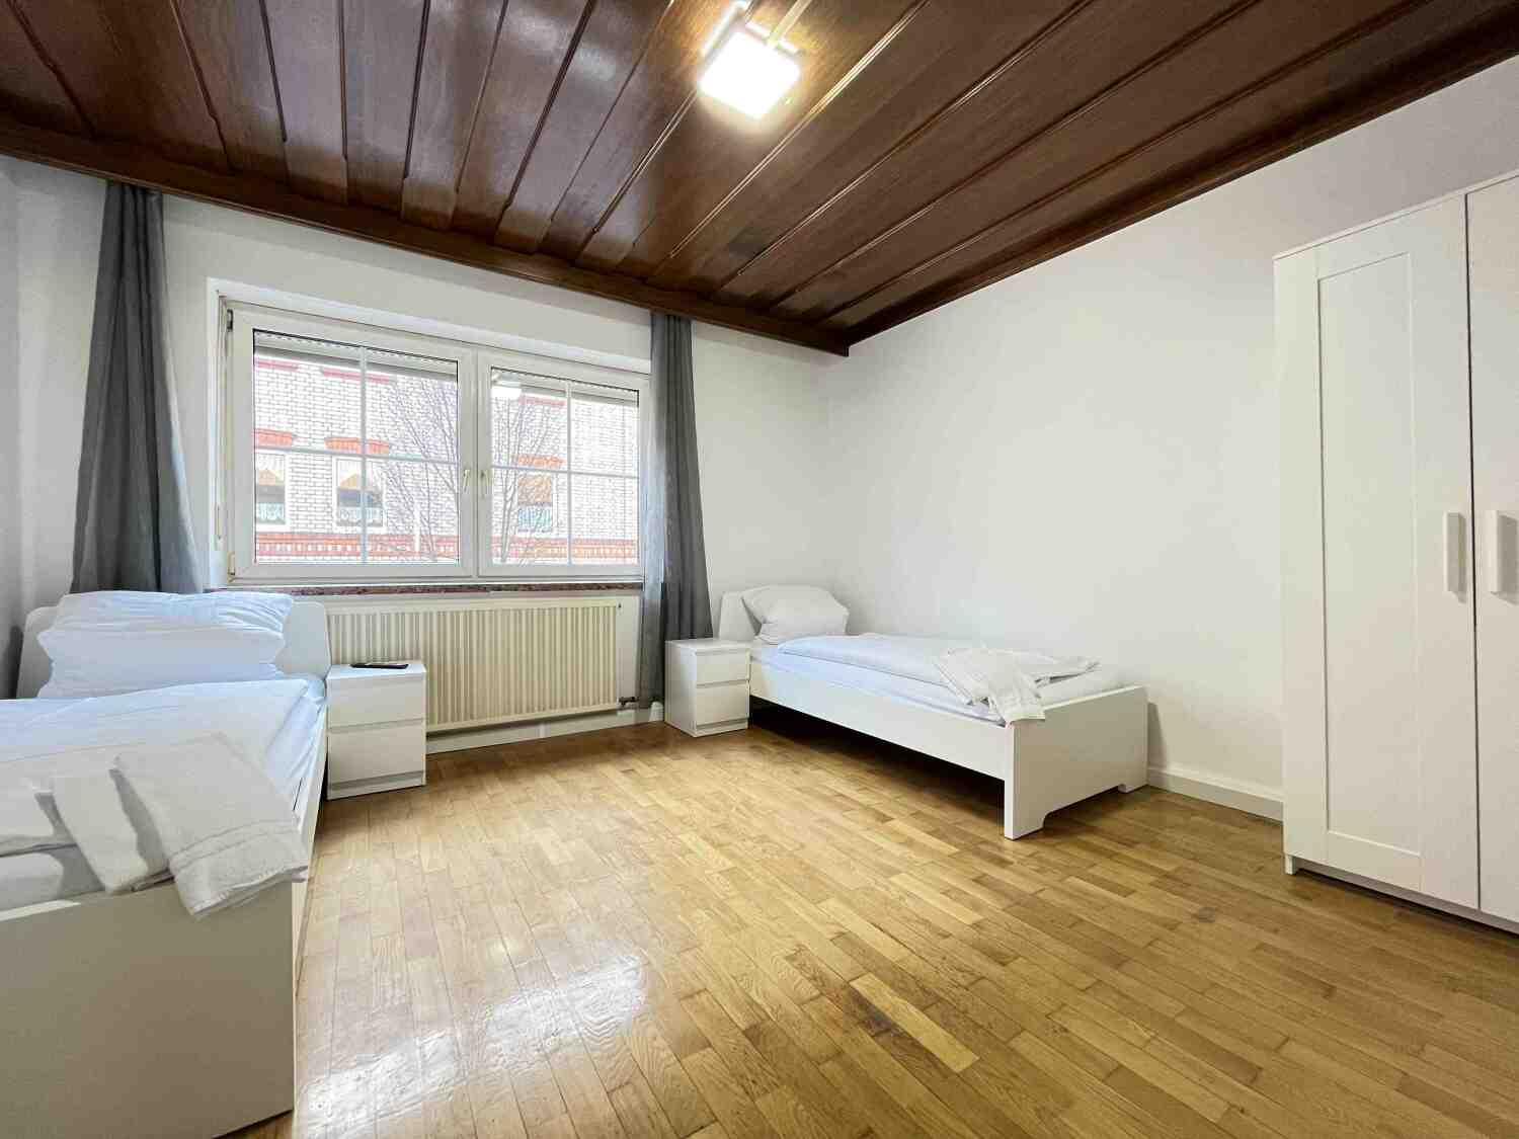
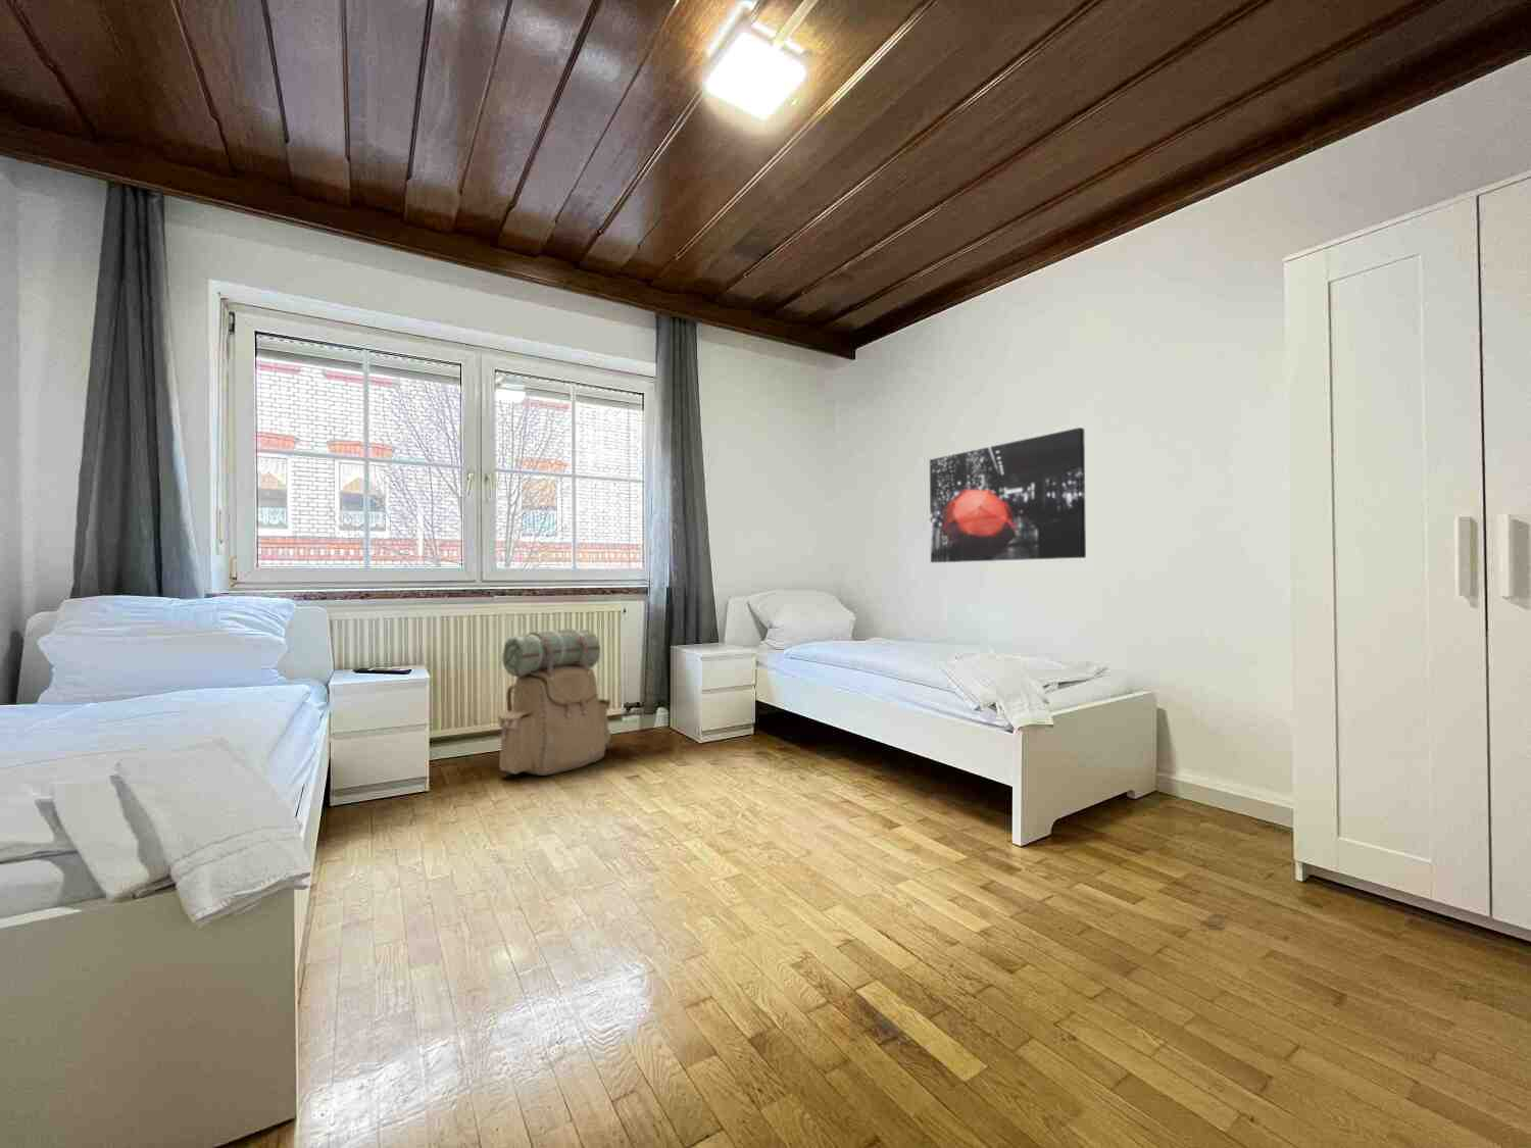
+ backpack [497,627,611,777]
+ wall art [928,427,1087,563]
